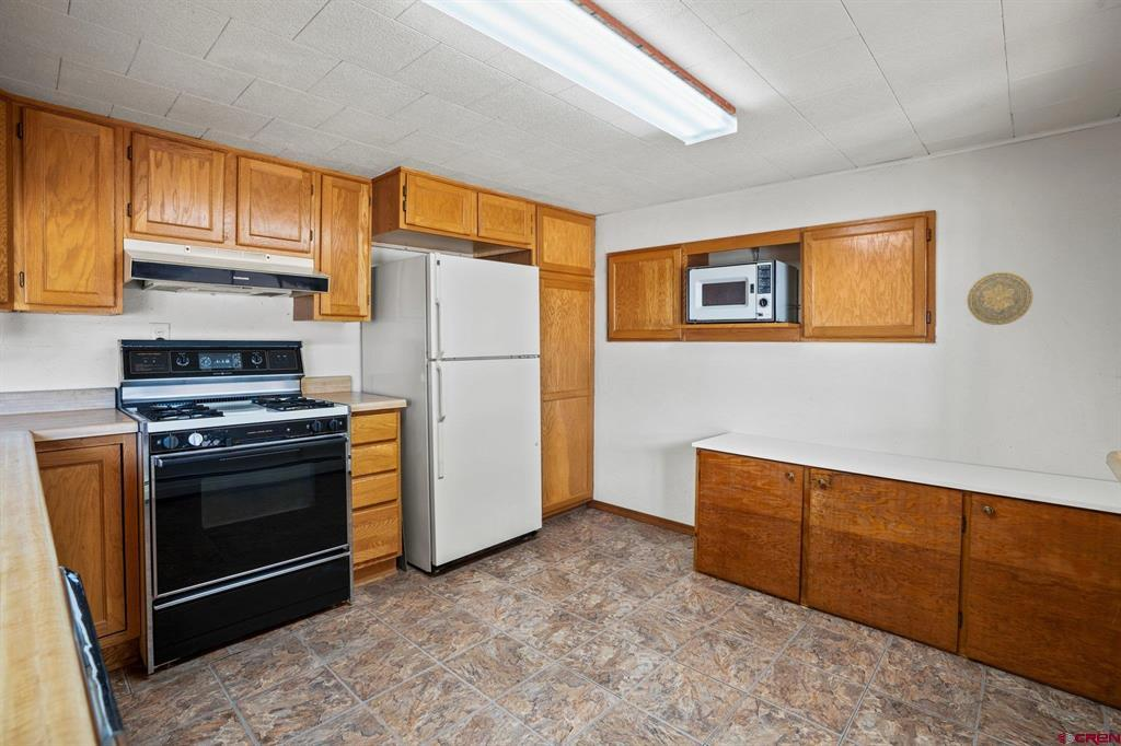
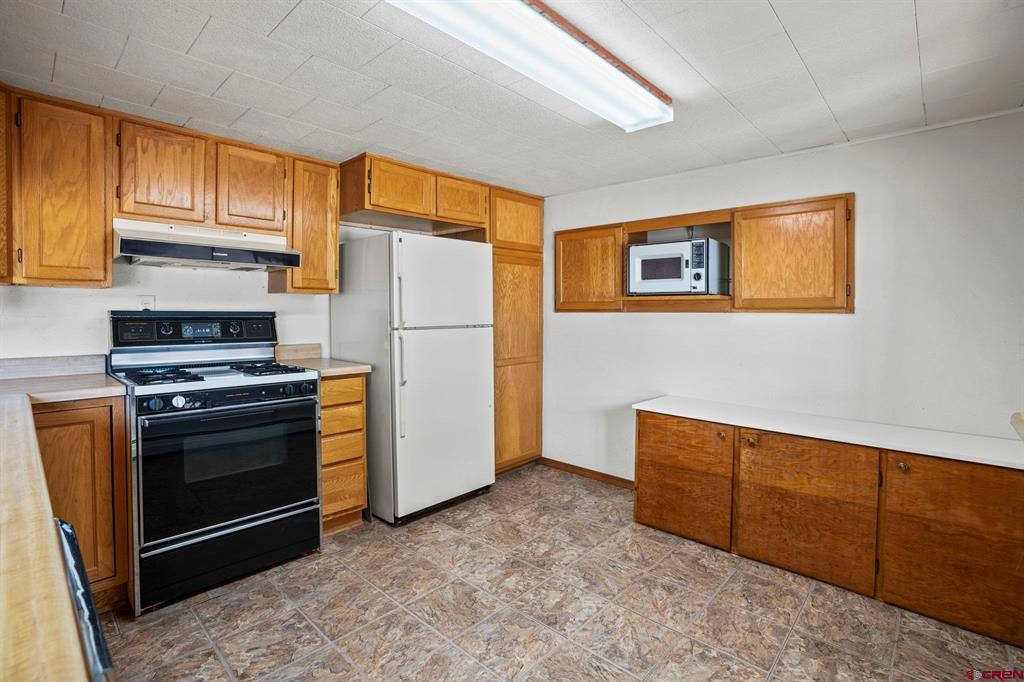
- decorative plate [966,271,1033,326]
